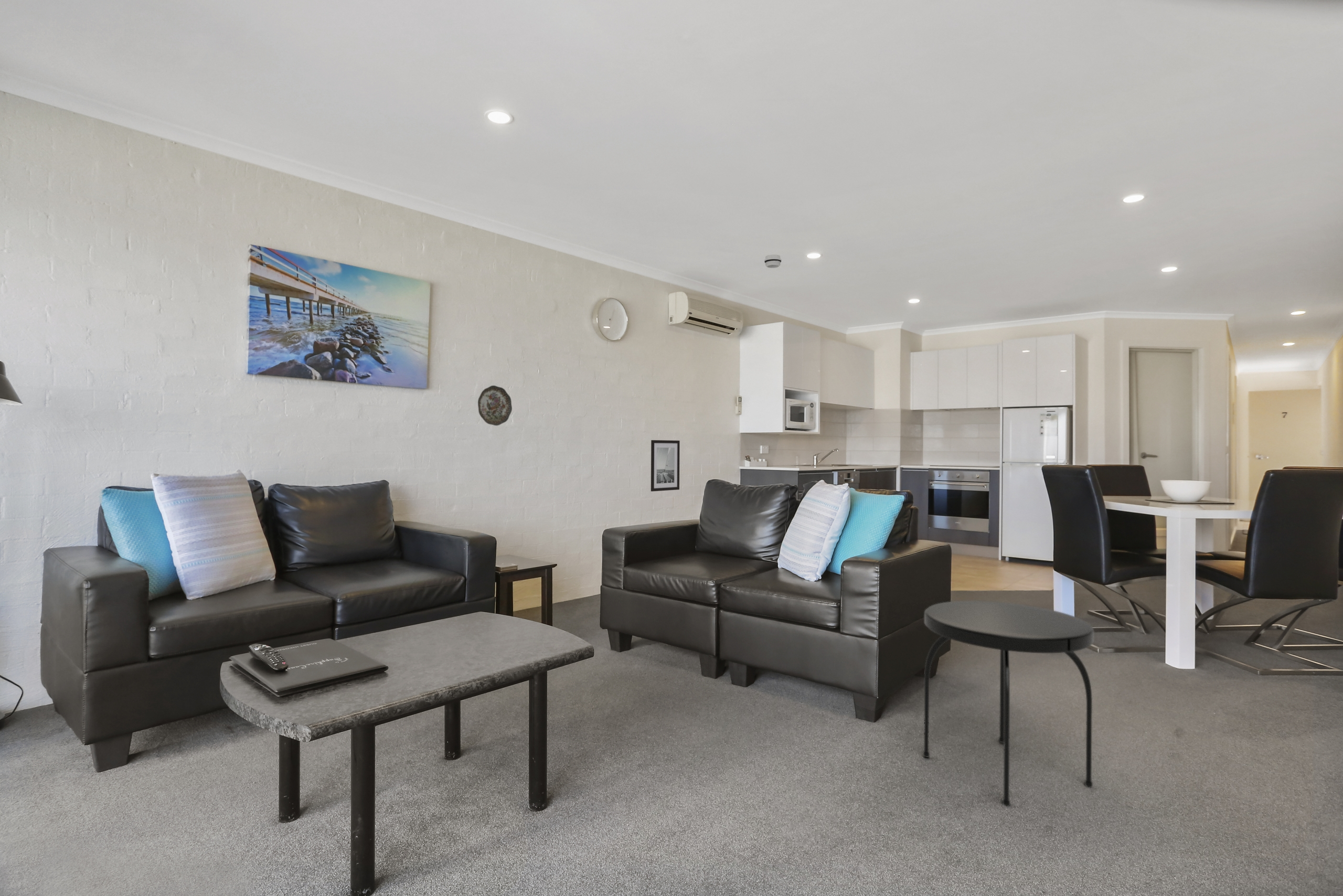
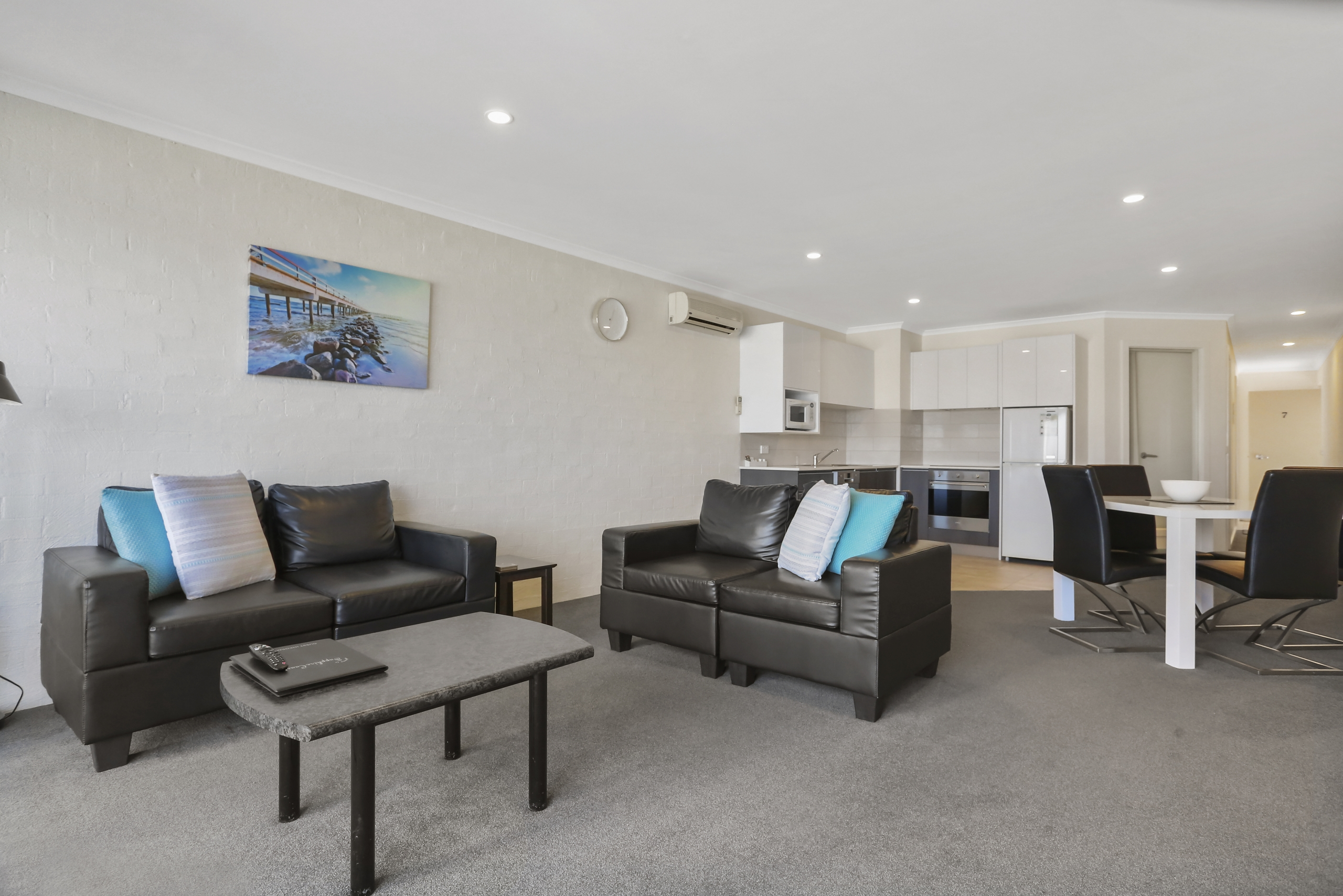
- smoke detector [764,254,782,269]
- side table [922,600,1094,807]
- decorative plate [477,385,513,426]
- wall art [651,440,680,492]
